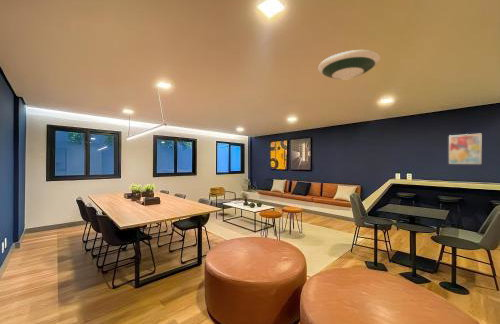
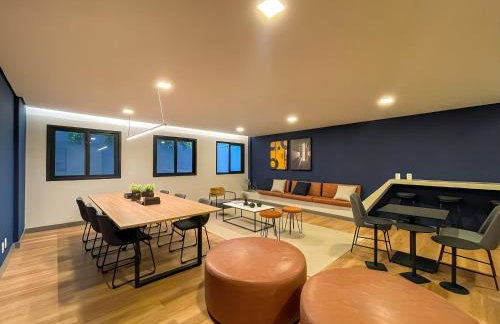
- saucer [317,49,381,81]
- wall art [448,133,482,165]
